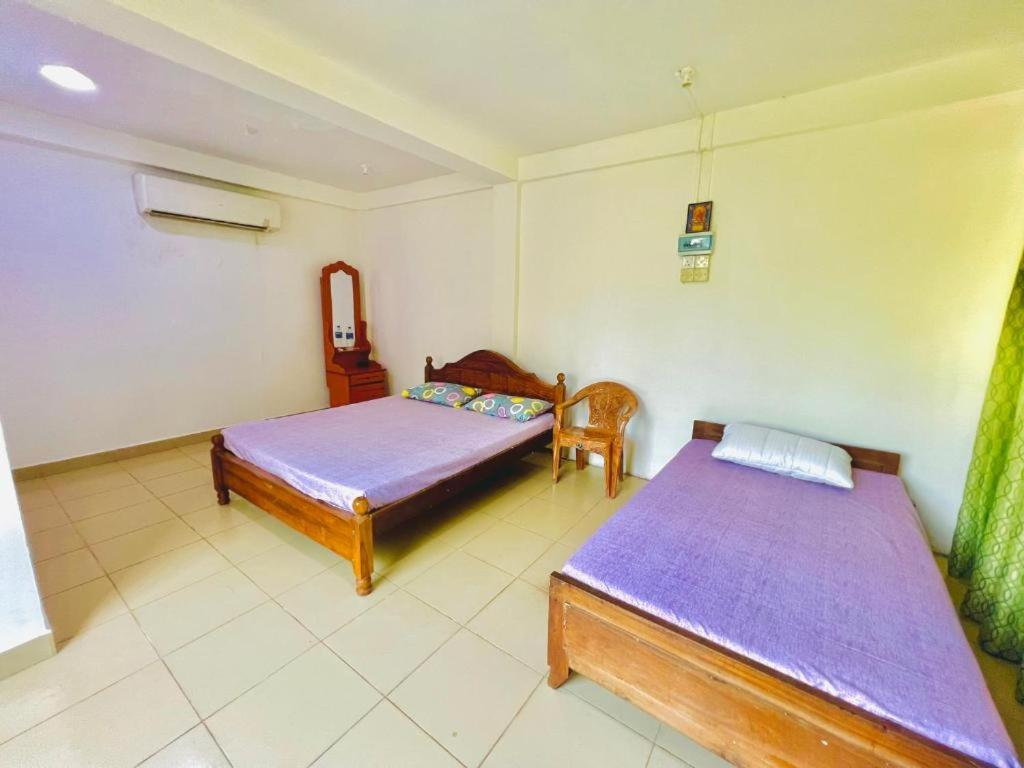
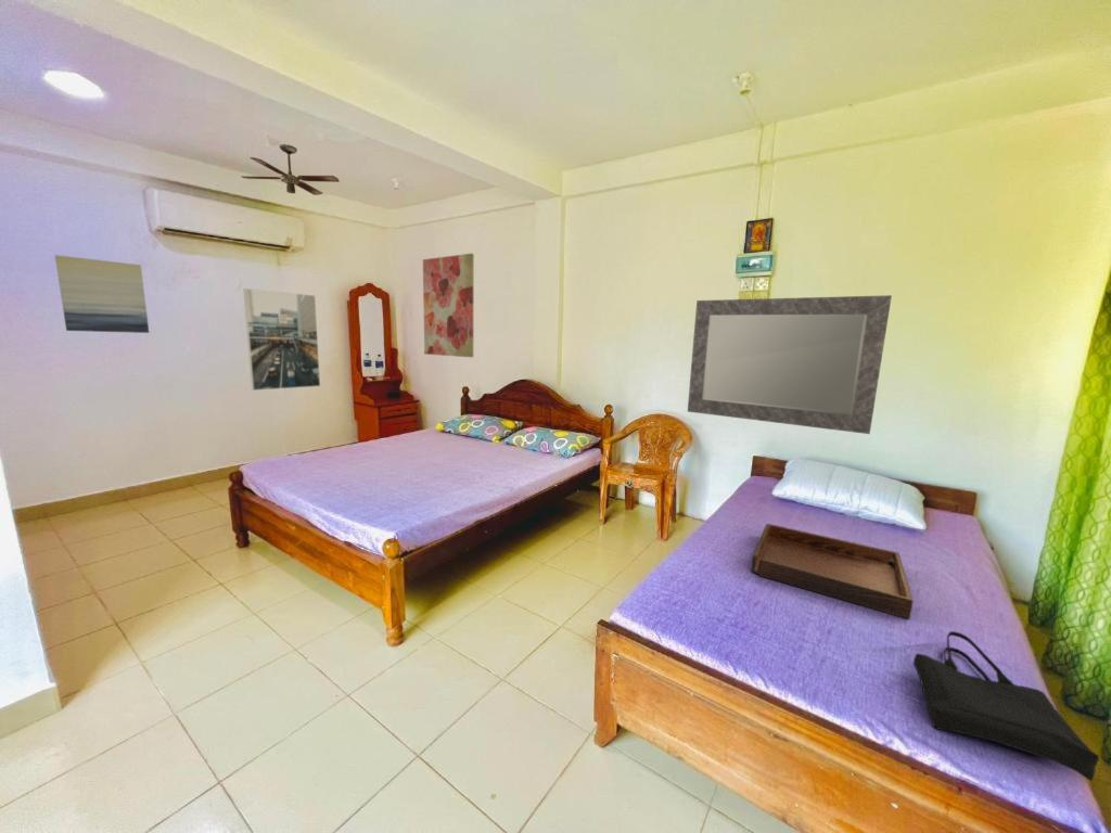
+ mirror [687,294,893,435]
+ serving tray [750,523,914,620]
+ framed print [242,287,321,392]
+ wall art [422,253,475,358]
+ ceiling fan [240,143,341,196]
+ wall art [54,254,150,334]
+ tote bag [912,630,1100,782]
